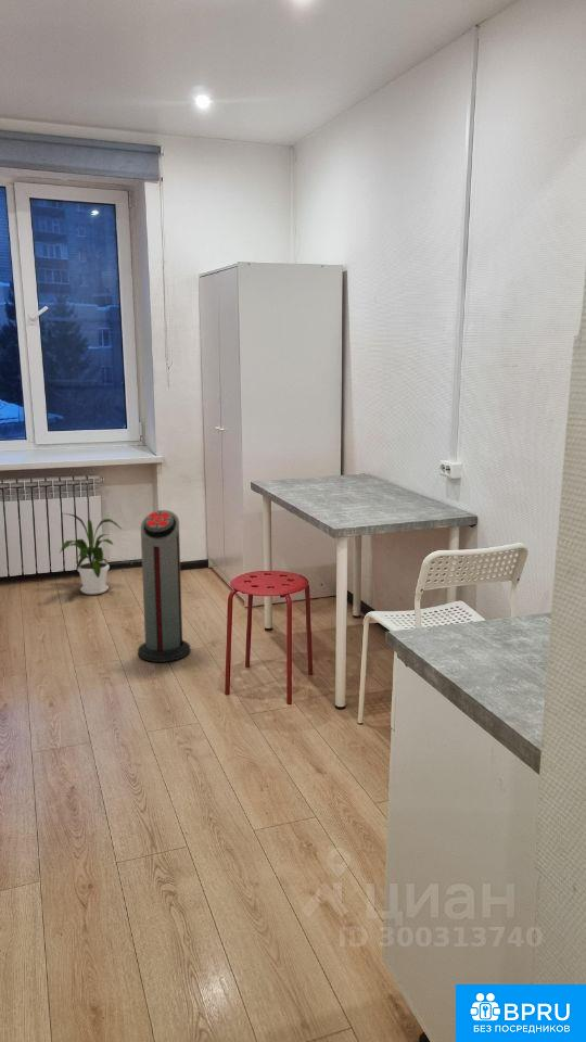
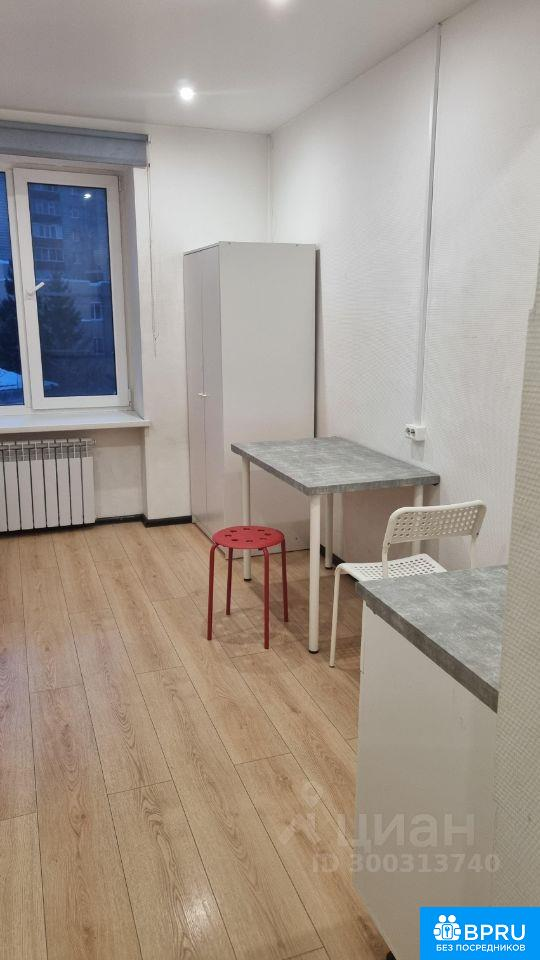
- air purifier [137,509,191,663]
- house plant [59,512,123,596]
